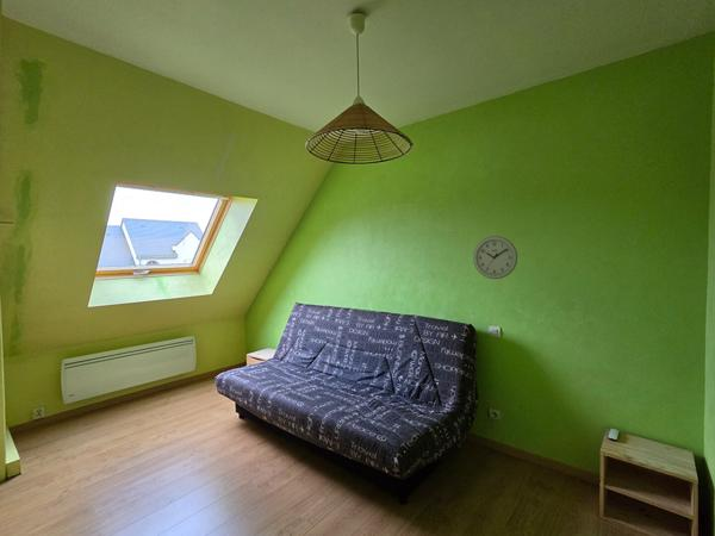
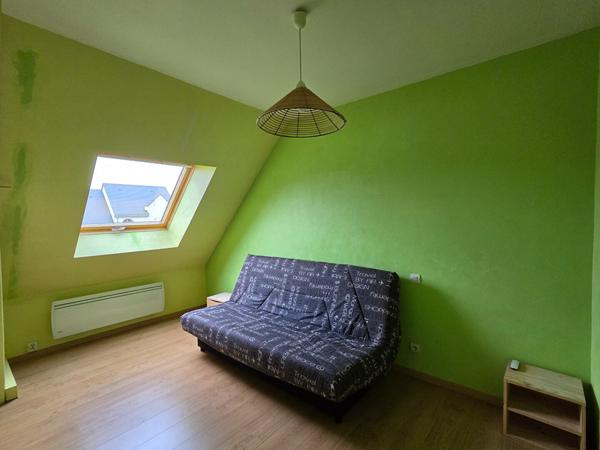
- wall clock [472,235,518,280]
